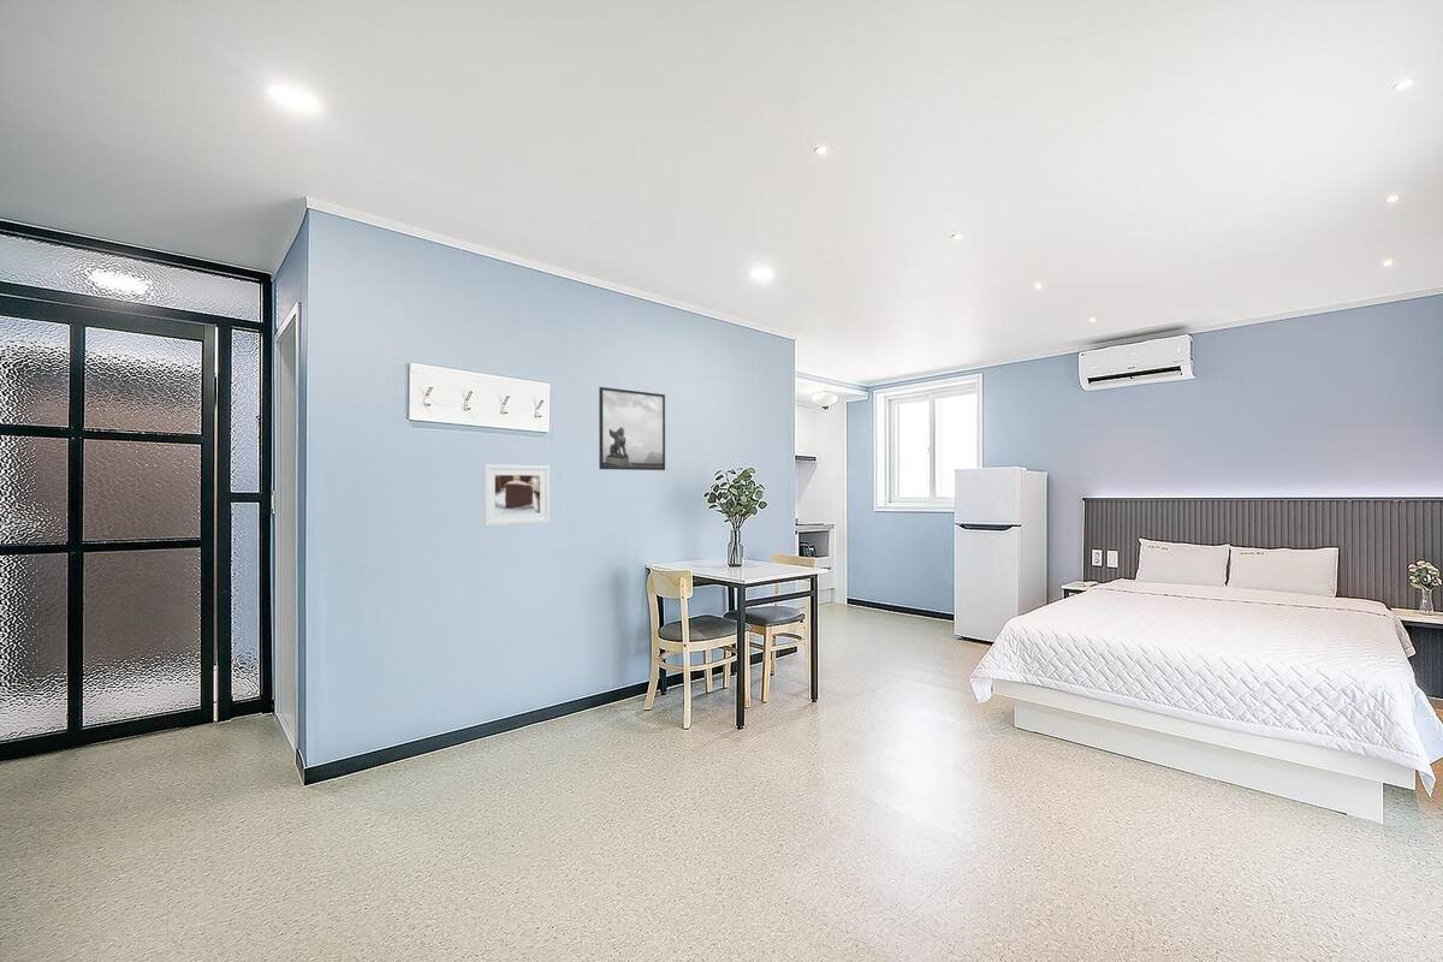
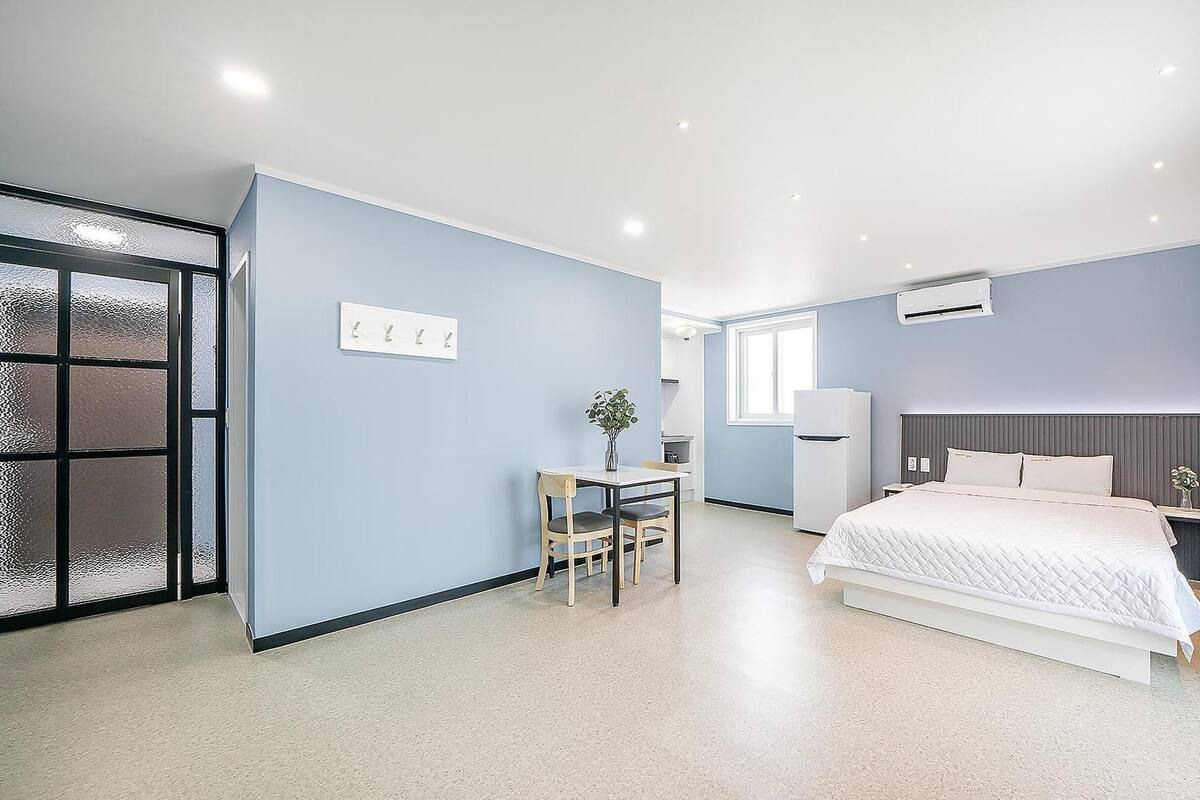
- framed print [482,463,551,527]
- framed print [598,386,666,471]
